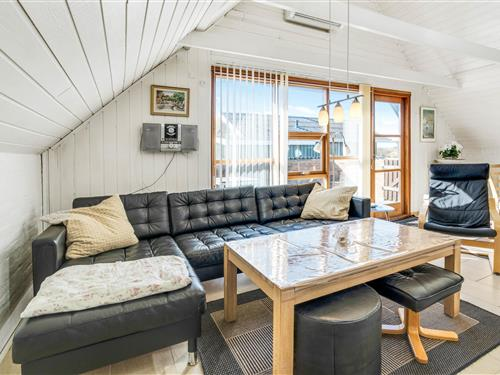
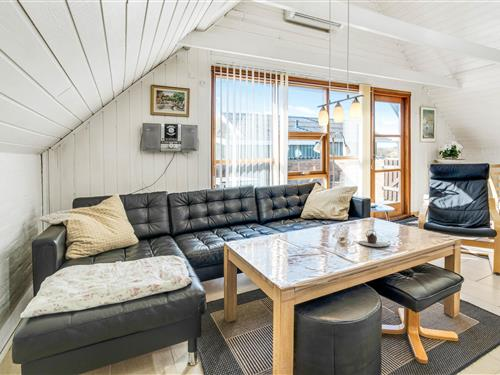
+ teapot [358,229,390,248]
